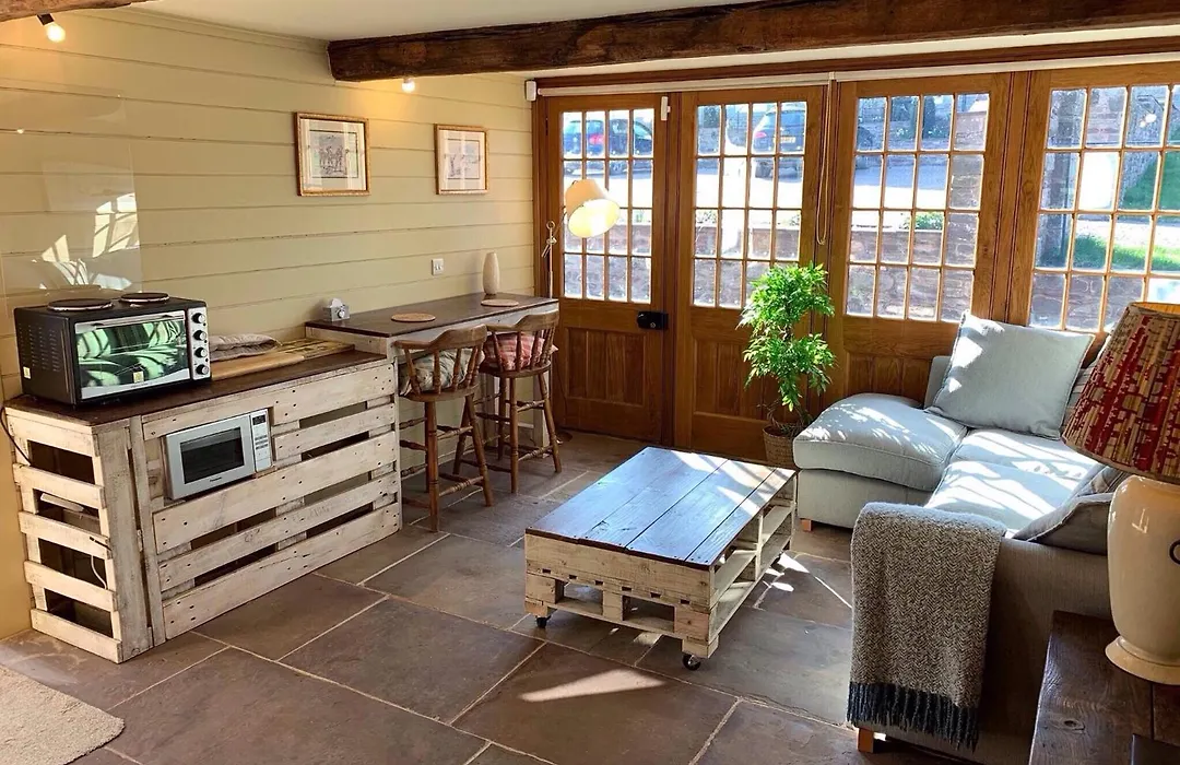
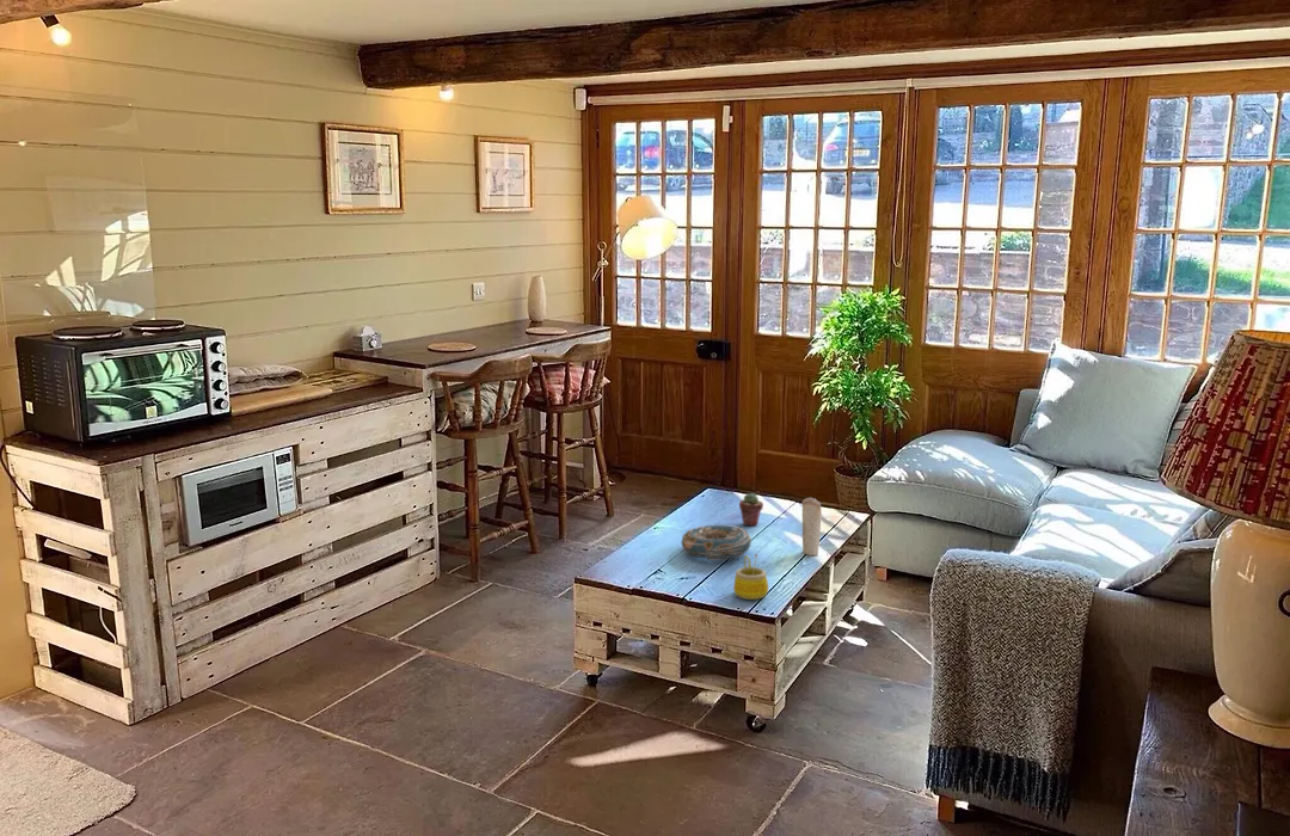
+ candle [801,497,823,557]
+ mug [732,553,769,601]
+ decorative bowl [680,523,752,563]
+ potted succulent [738,492,764,527]
